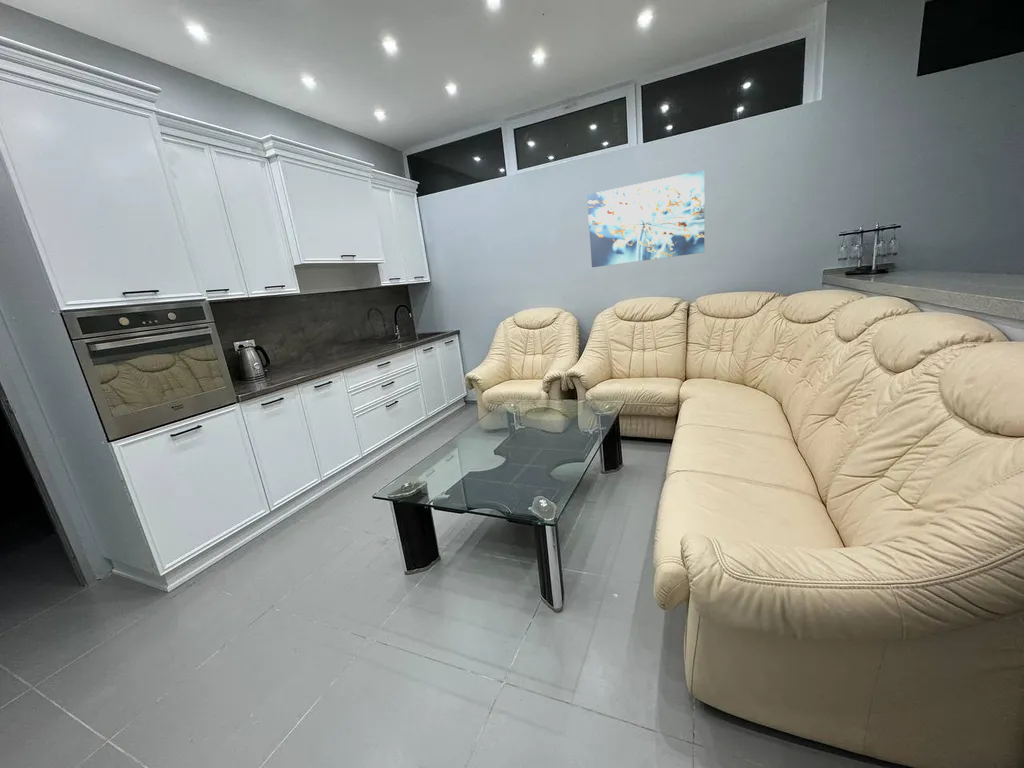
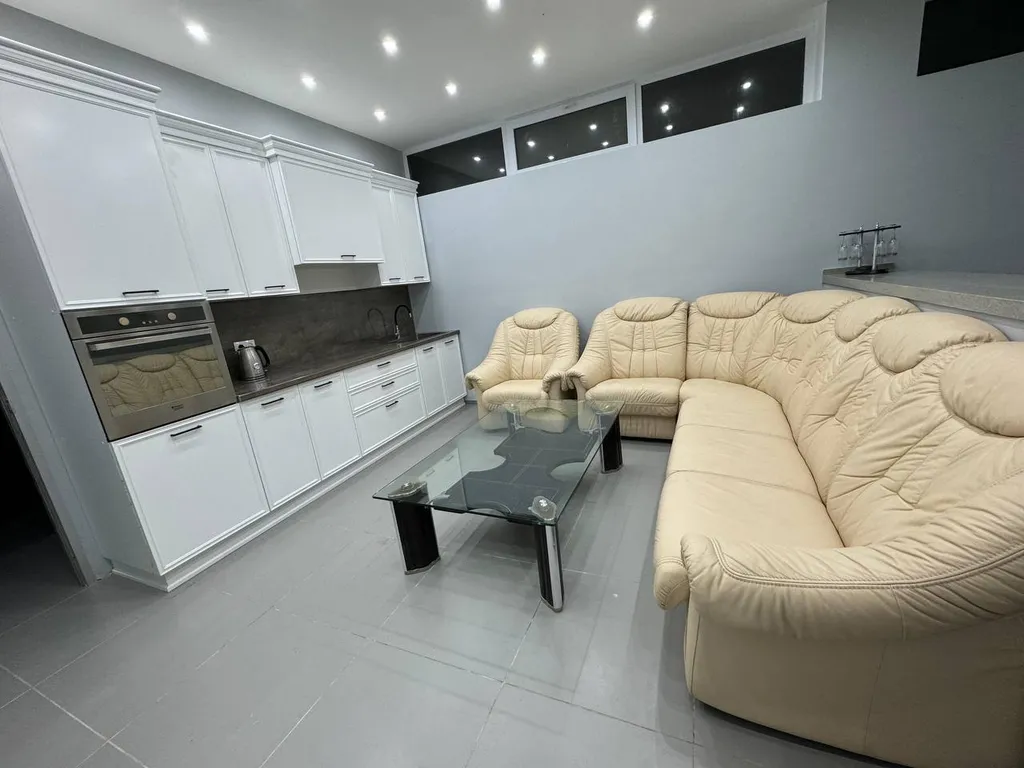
- wall art [586,169,705,268]
